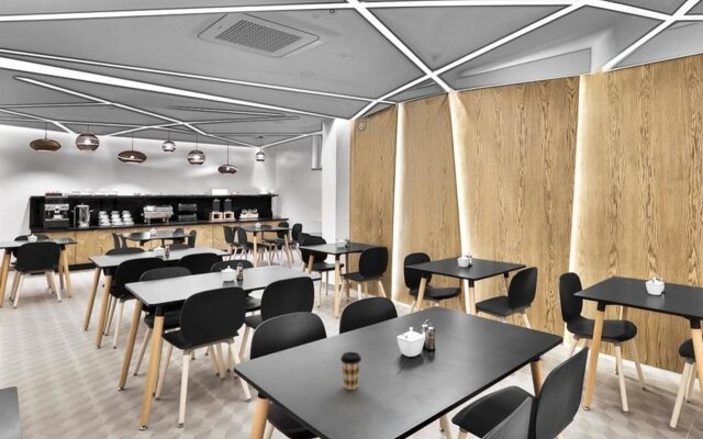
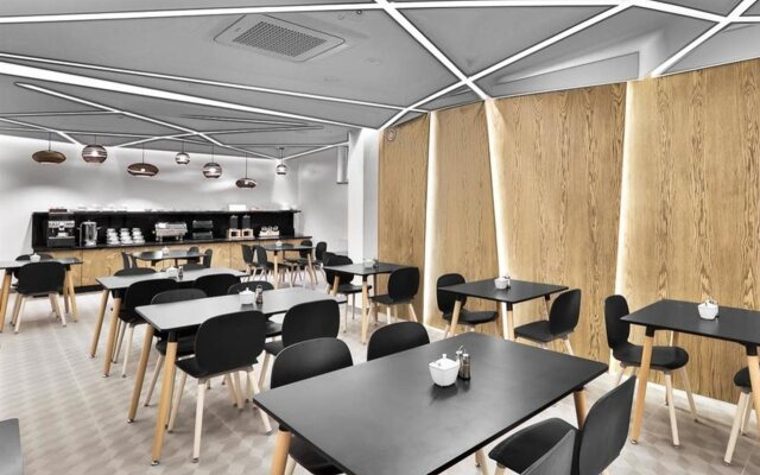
- coffee cup [339,351,362,391]
